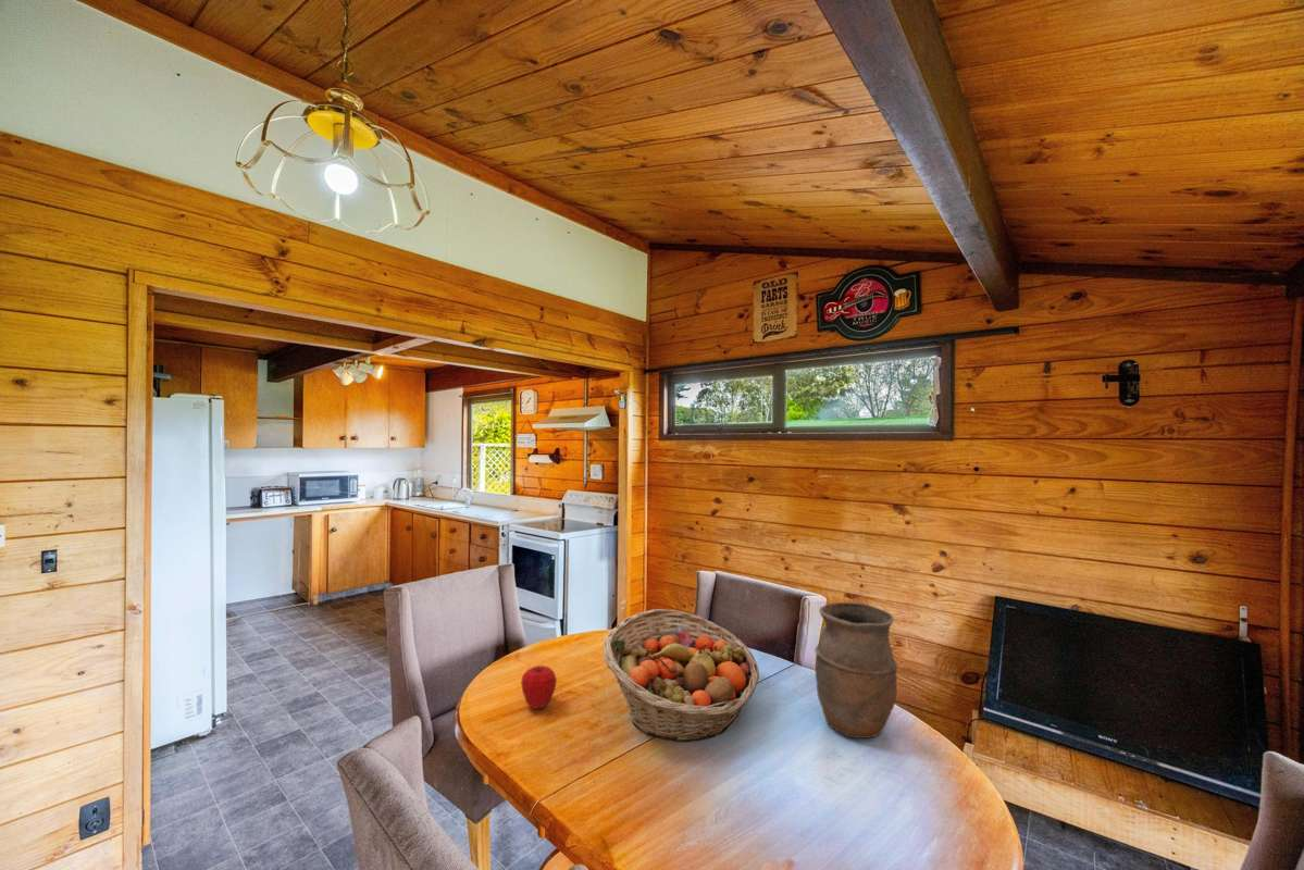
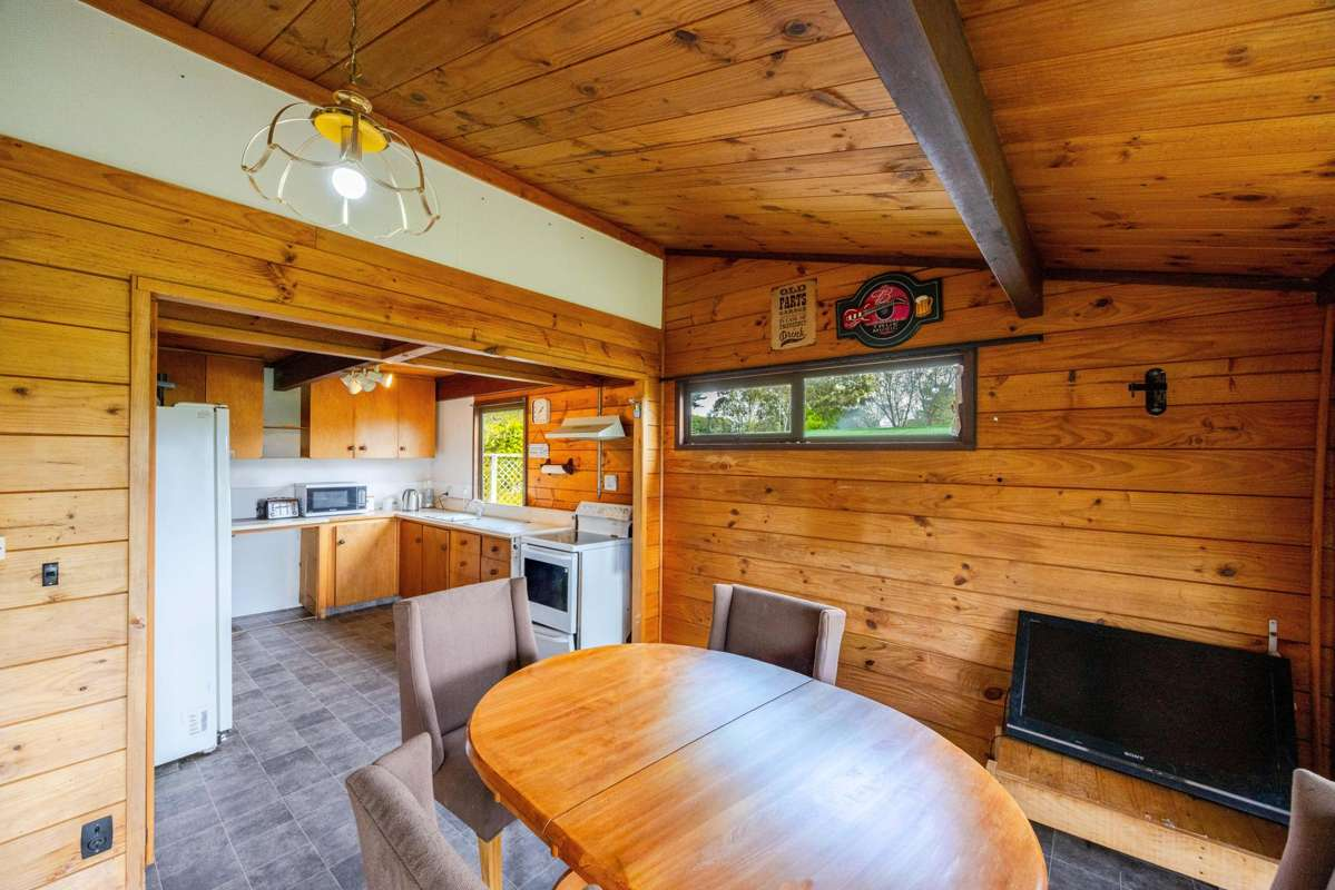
- vase [814,601,898,739]
- fruit basket [603,608,760,743]
- apple [520,664,558,710]
